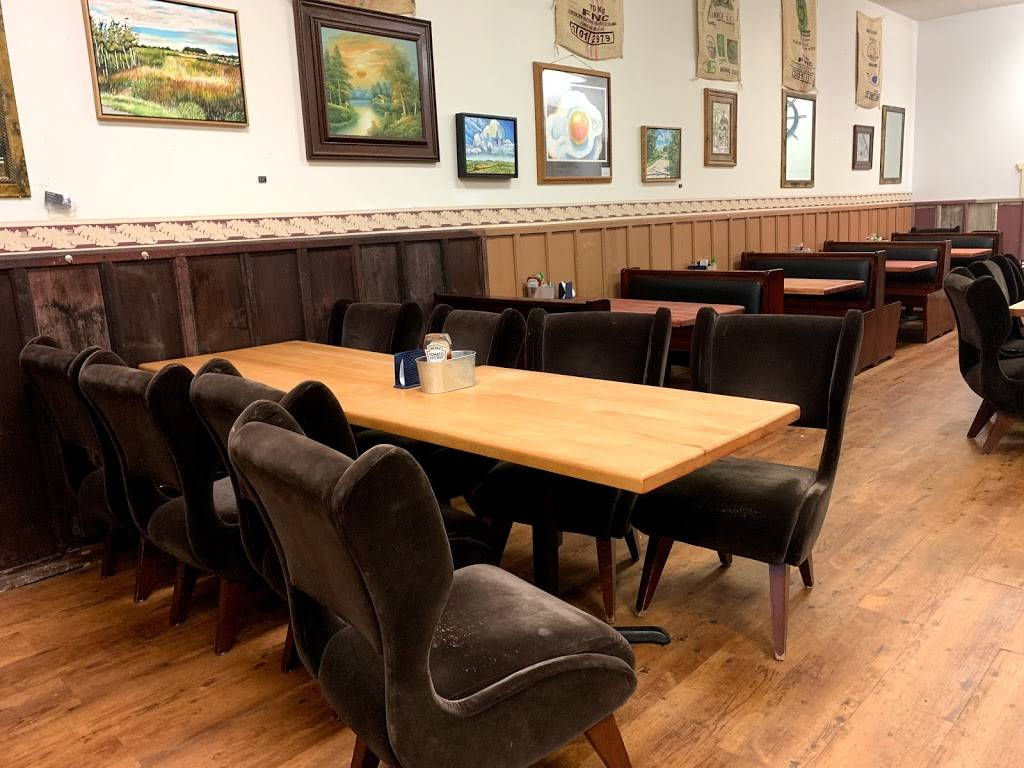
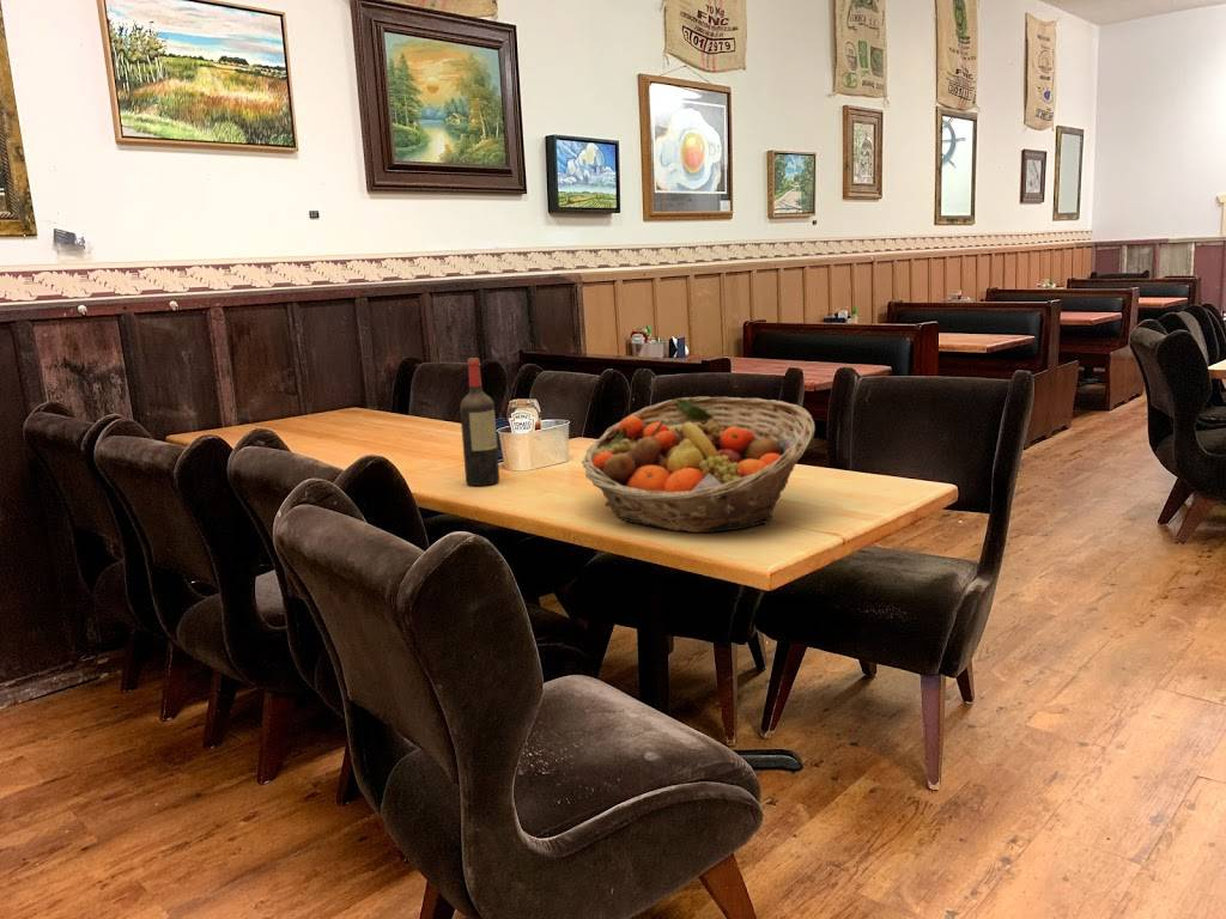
+ wine bottle [459,357,500,487]
+ fruit basket [581,396,817,534]
